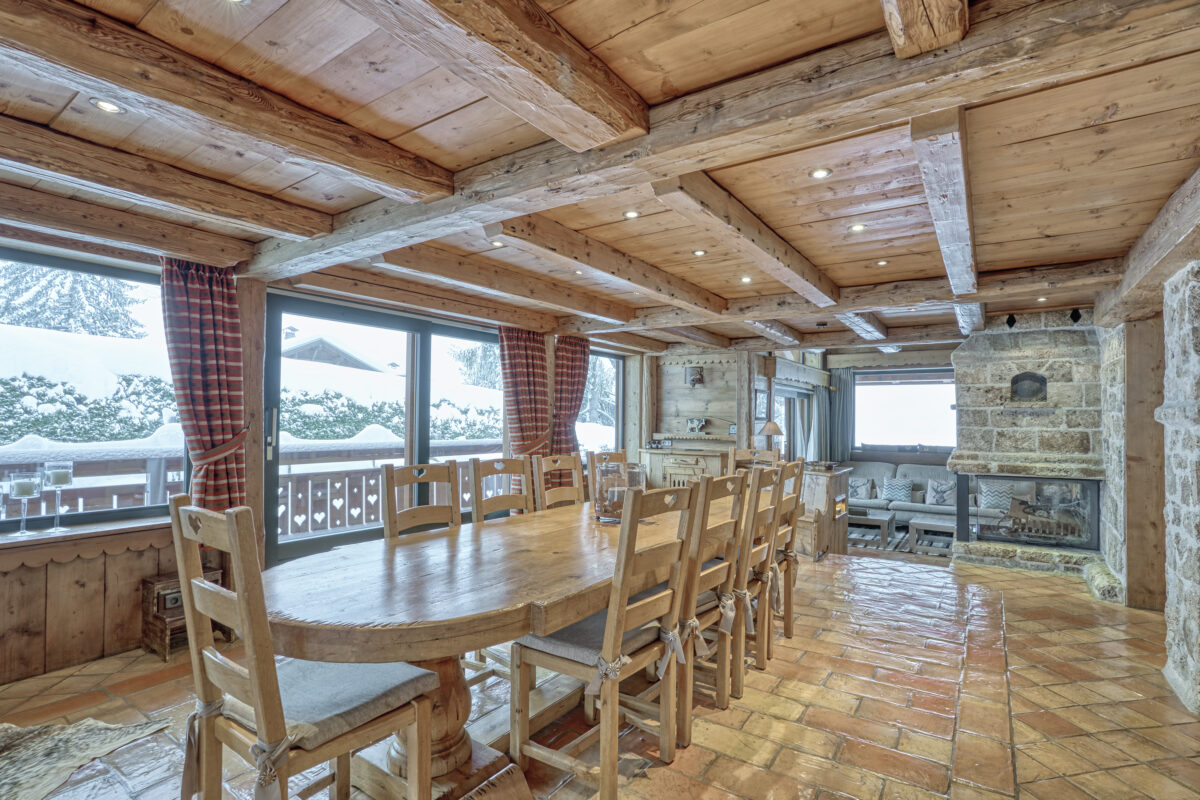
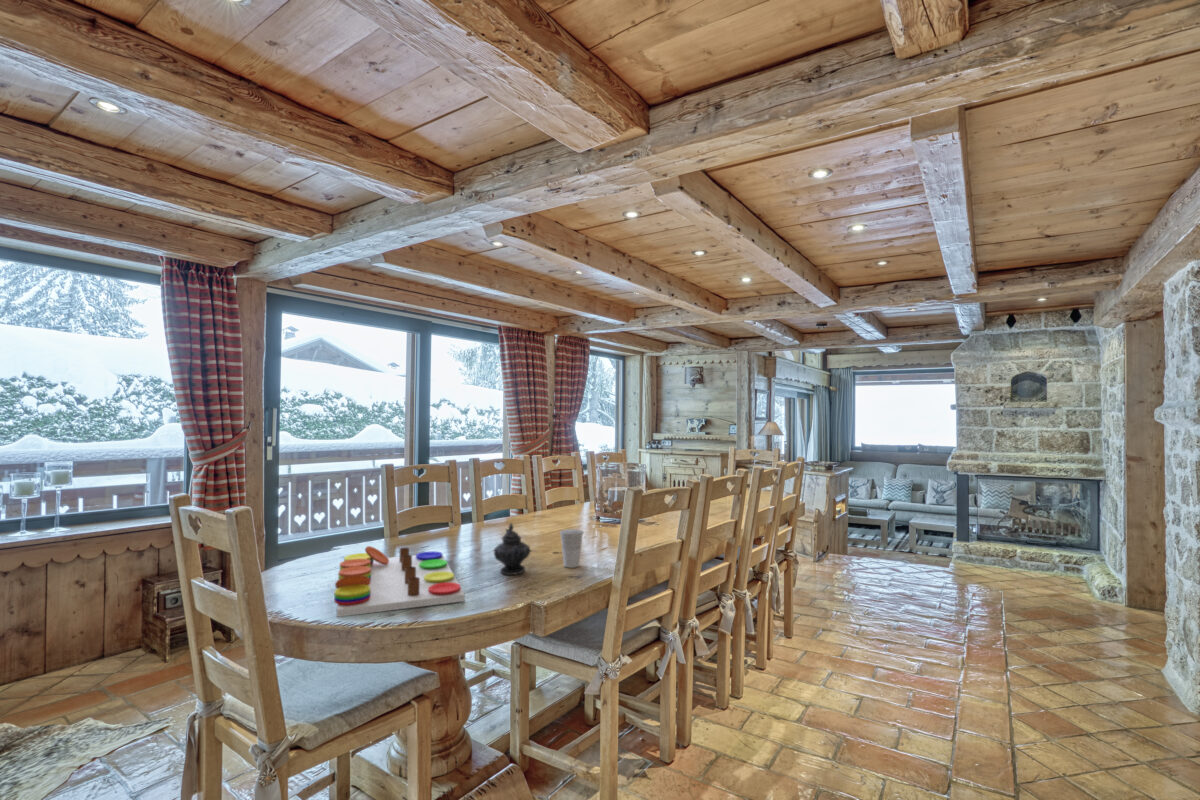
+ teapot [493,522,531,576]
+ board game [333,545,466,618]
+ cup [559,528,585,569]
